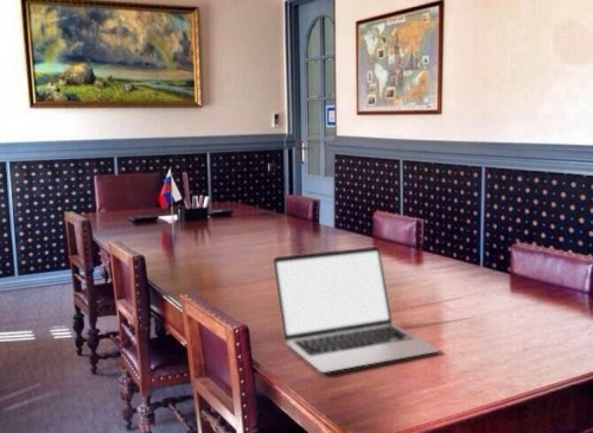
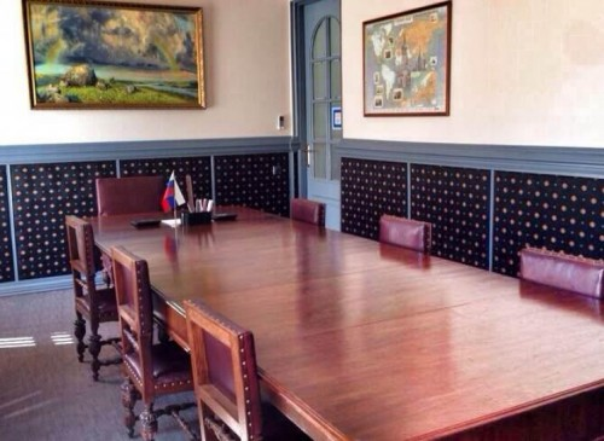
- laptop [272,246,440,374]
